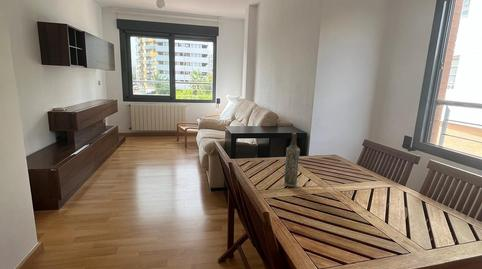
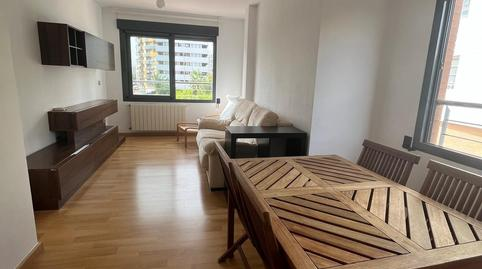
- bottle [283,132,301,188]
